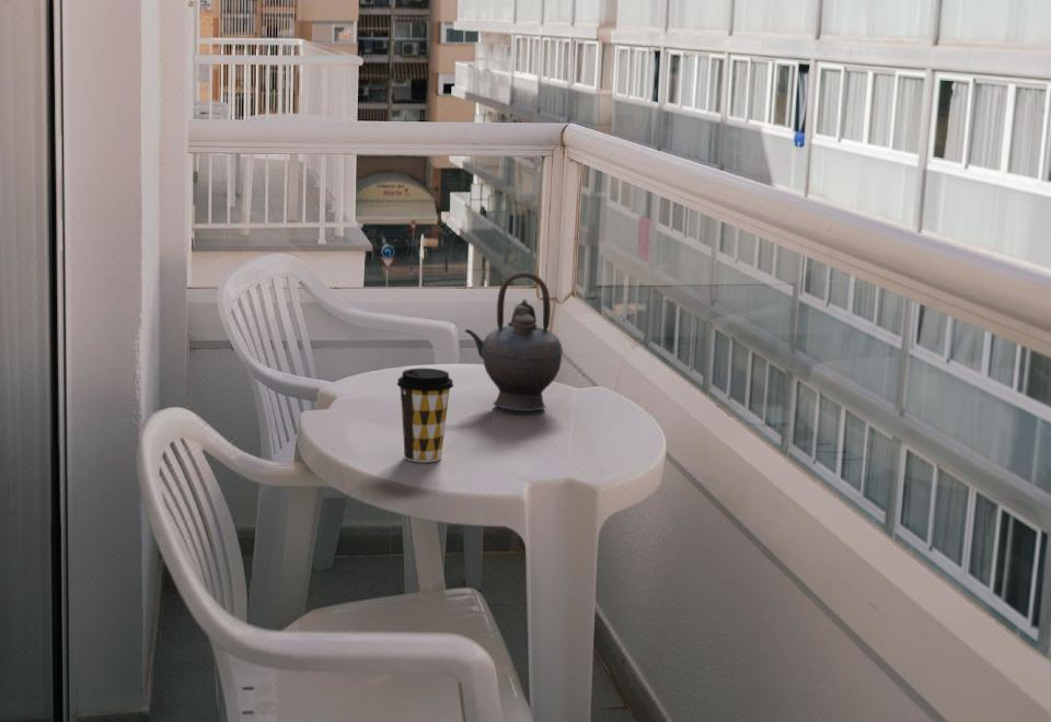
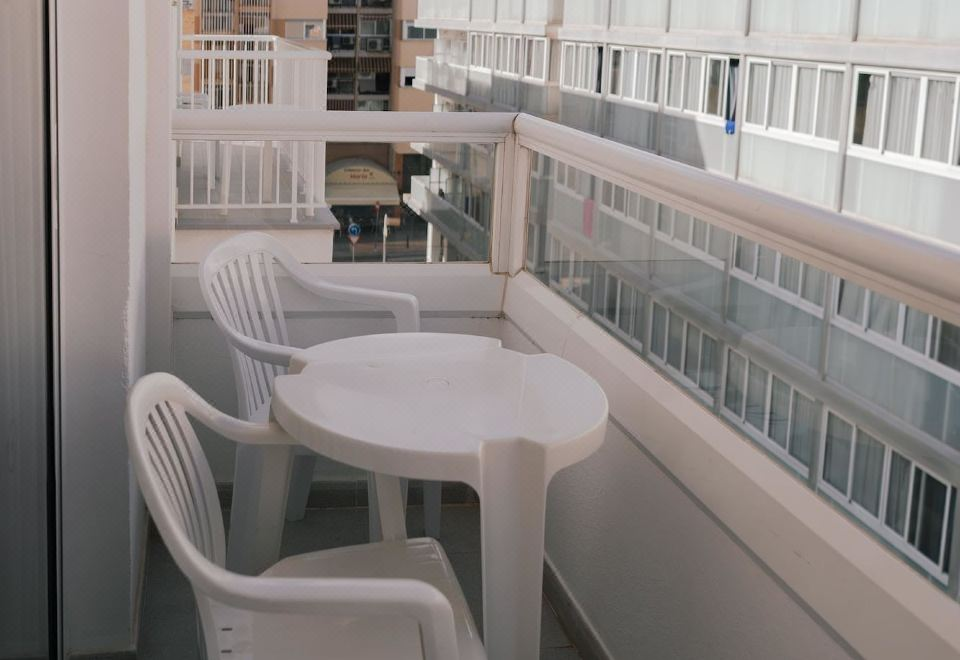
- teapot [464,270,564,412]
- coffee cup [396,368,454,464]
